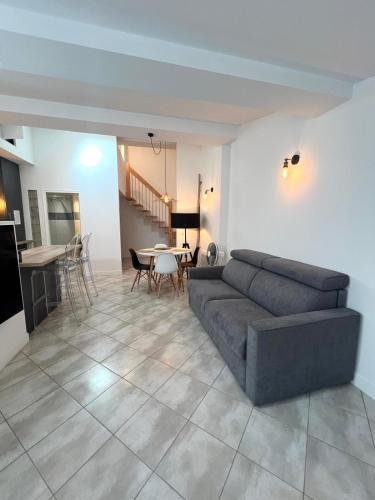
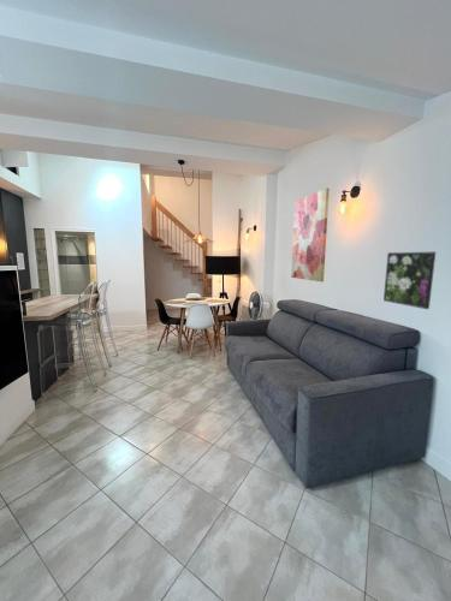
+ wall art [290,188,331,282]
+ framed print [382,251,437,310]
